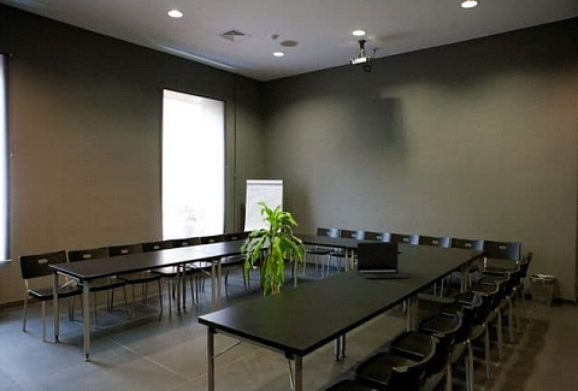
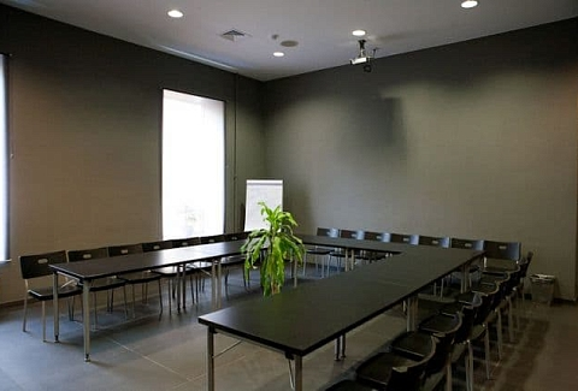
- laptop [356,241,409,279]
